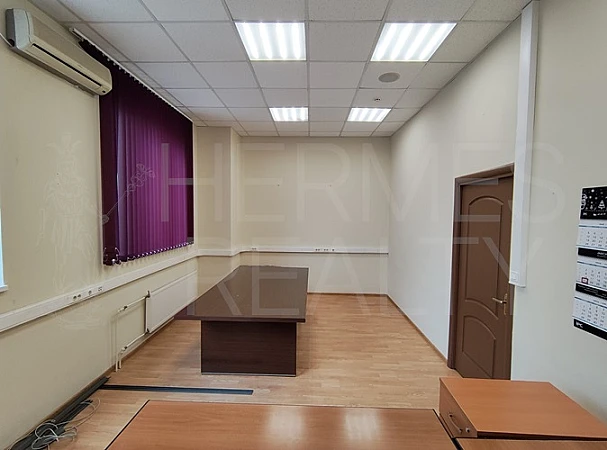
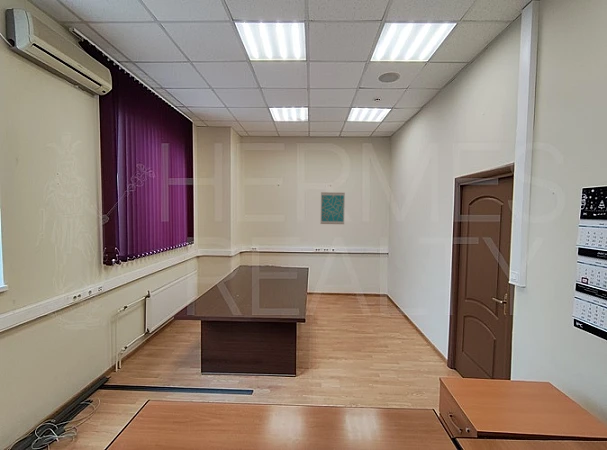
+ wall art [320,192,346,225]
